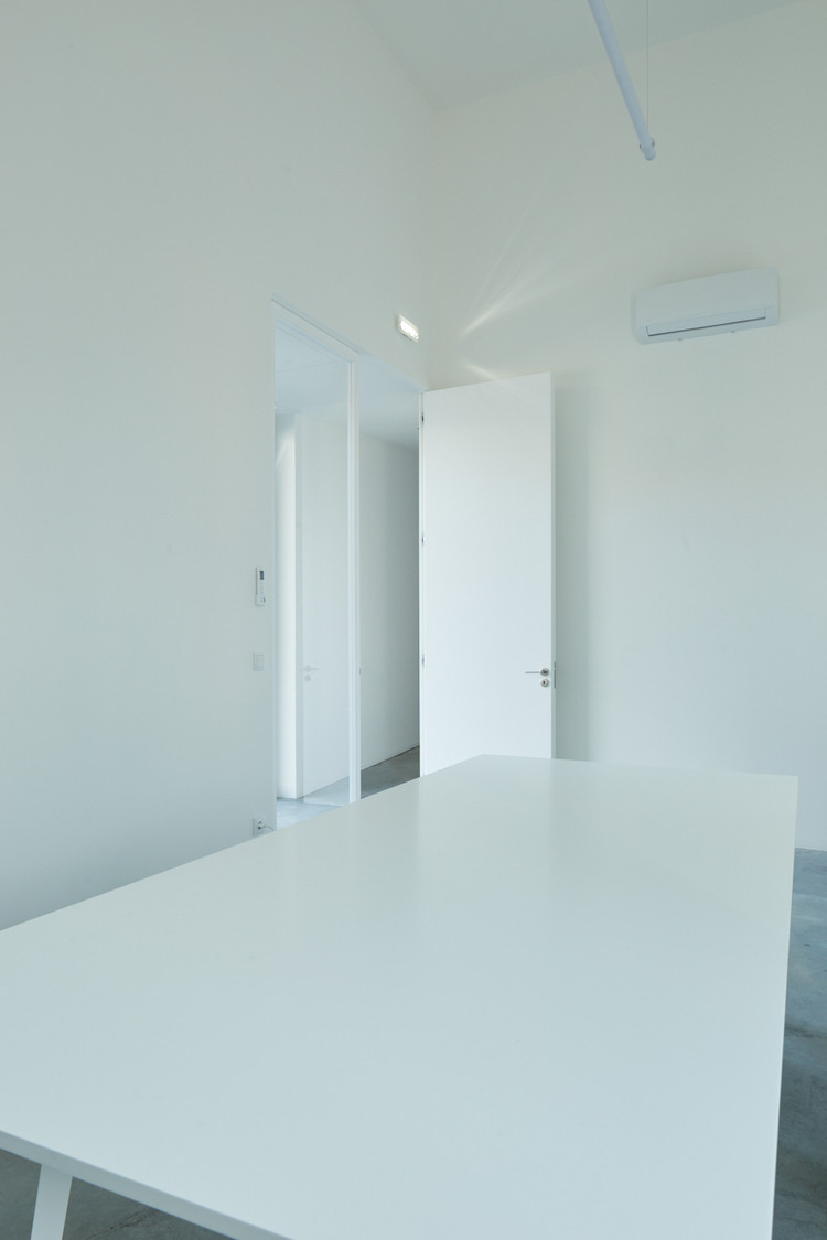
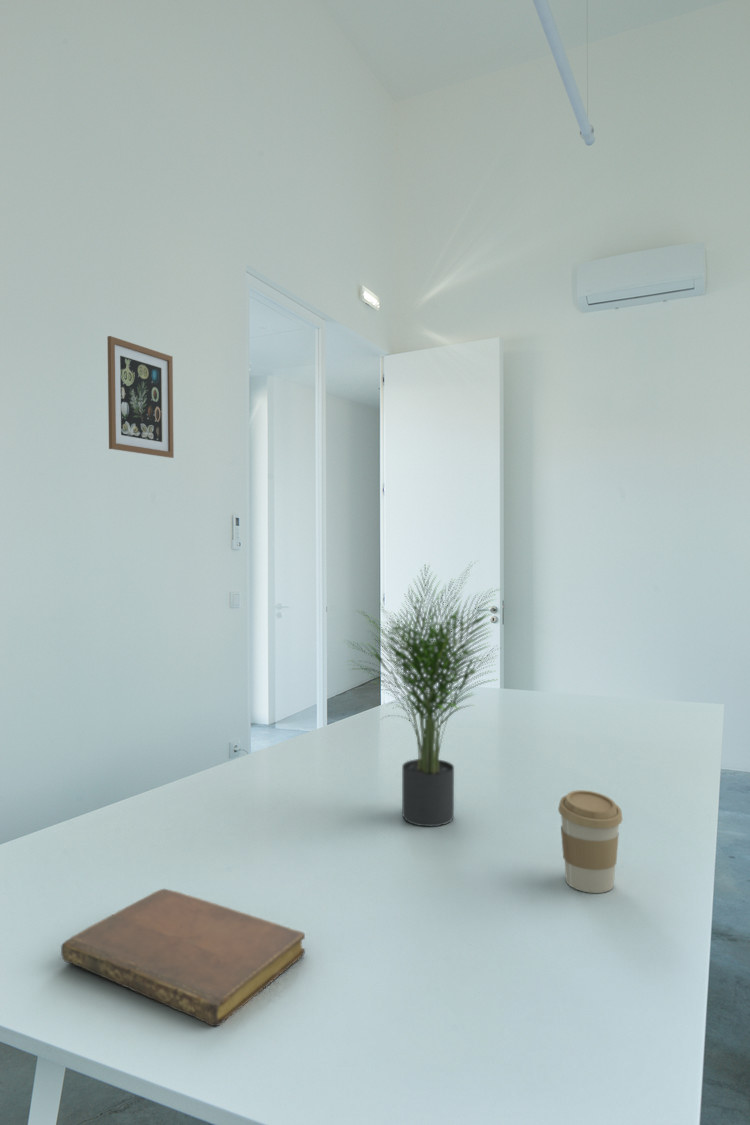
+ notebook [60,888,306,1027]
+ coffee cup [557,789,623,894]
+ wall art [106,335,175,459]
+ potted plant [341,558,502,828]
